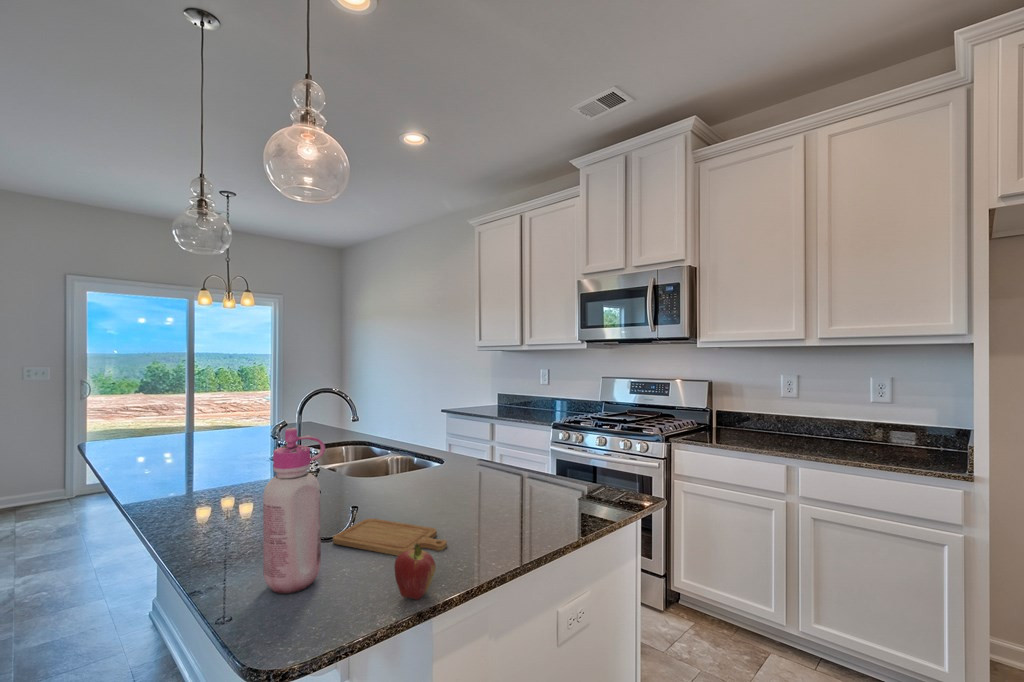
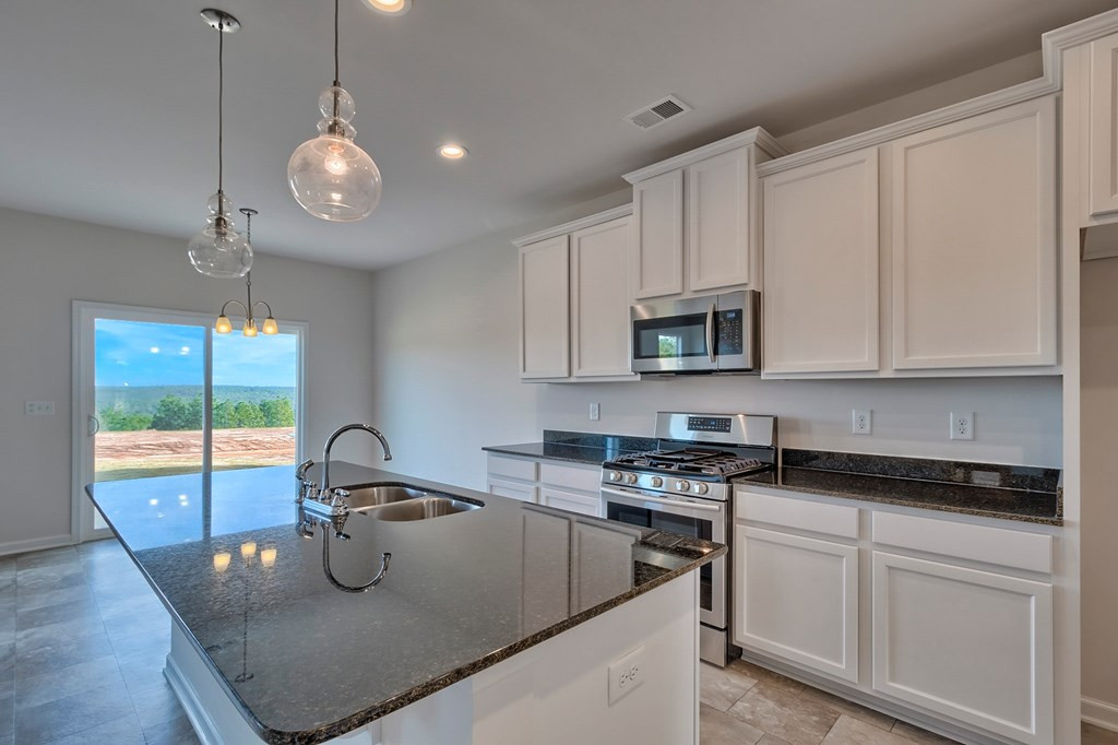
- glue bottle [262,426,326,595]
- fruit [393,543,437,601]
- chopping board [332,518,448,557]
